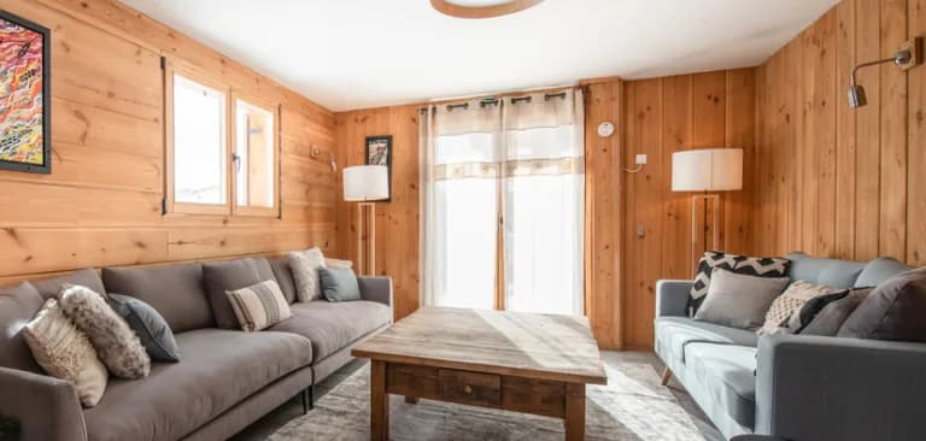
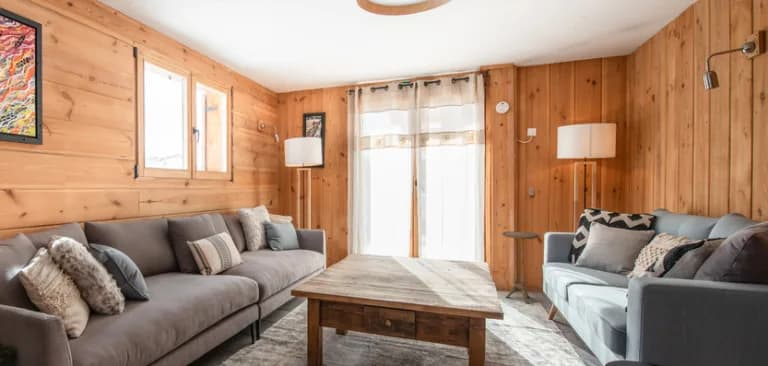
+ side table [501,231,541,305]
